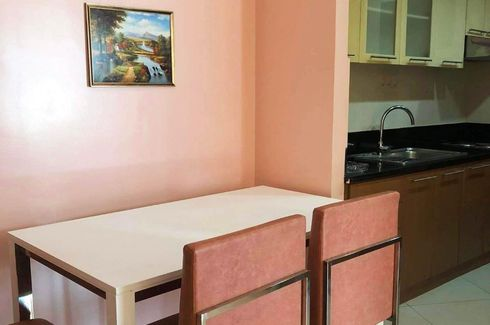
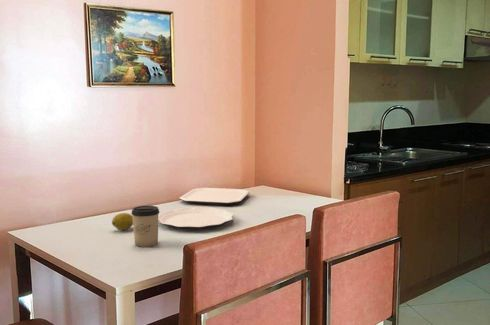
+ cup [130,205,160,248]
+ plate [178,187,250,206]
+ plate [158,206,235,231]
+ fruit [111,212,133,231]
